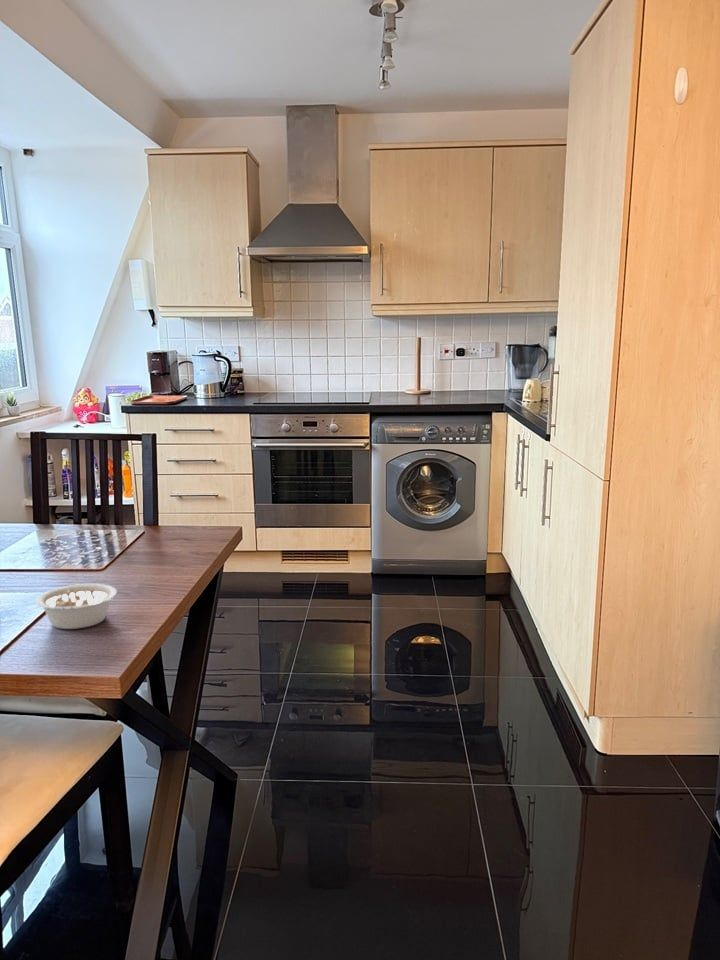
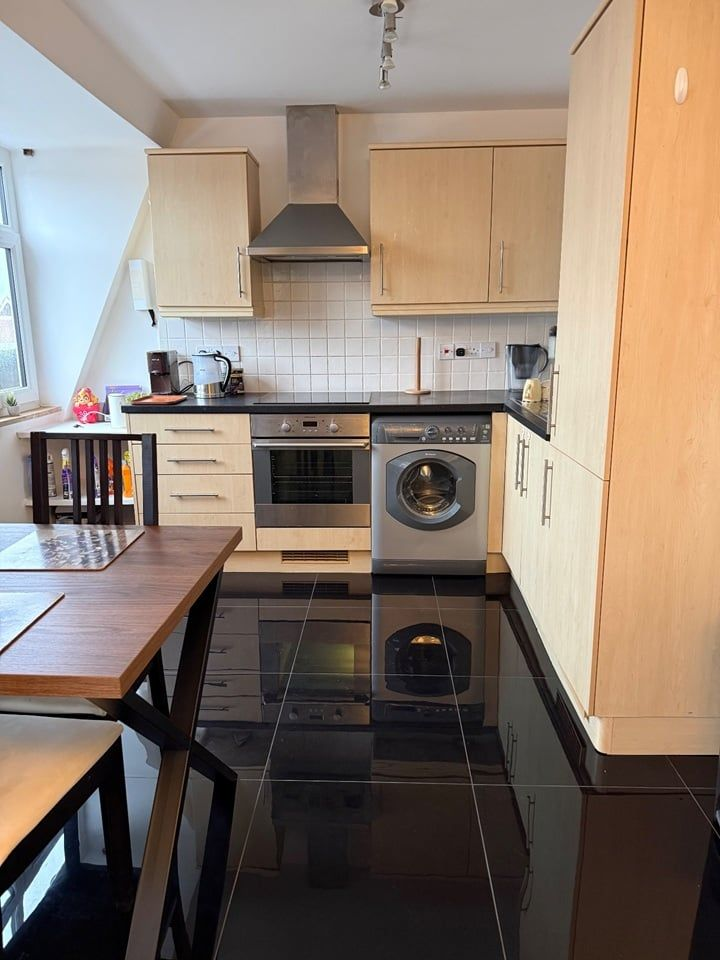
- legume [35,583,118,630]
